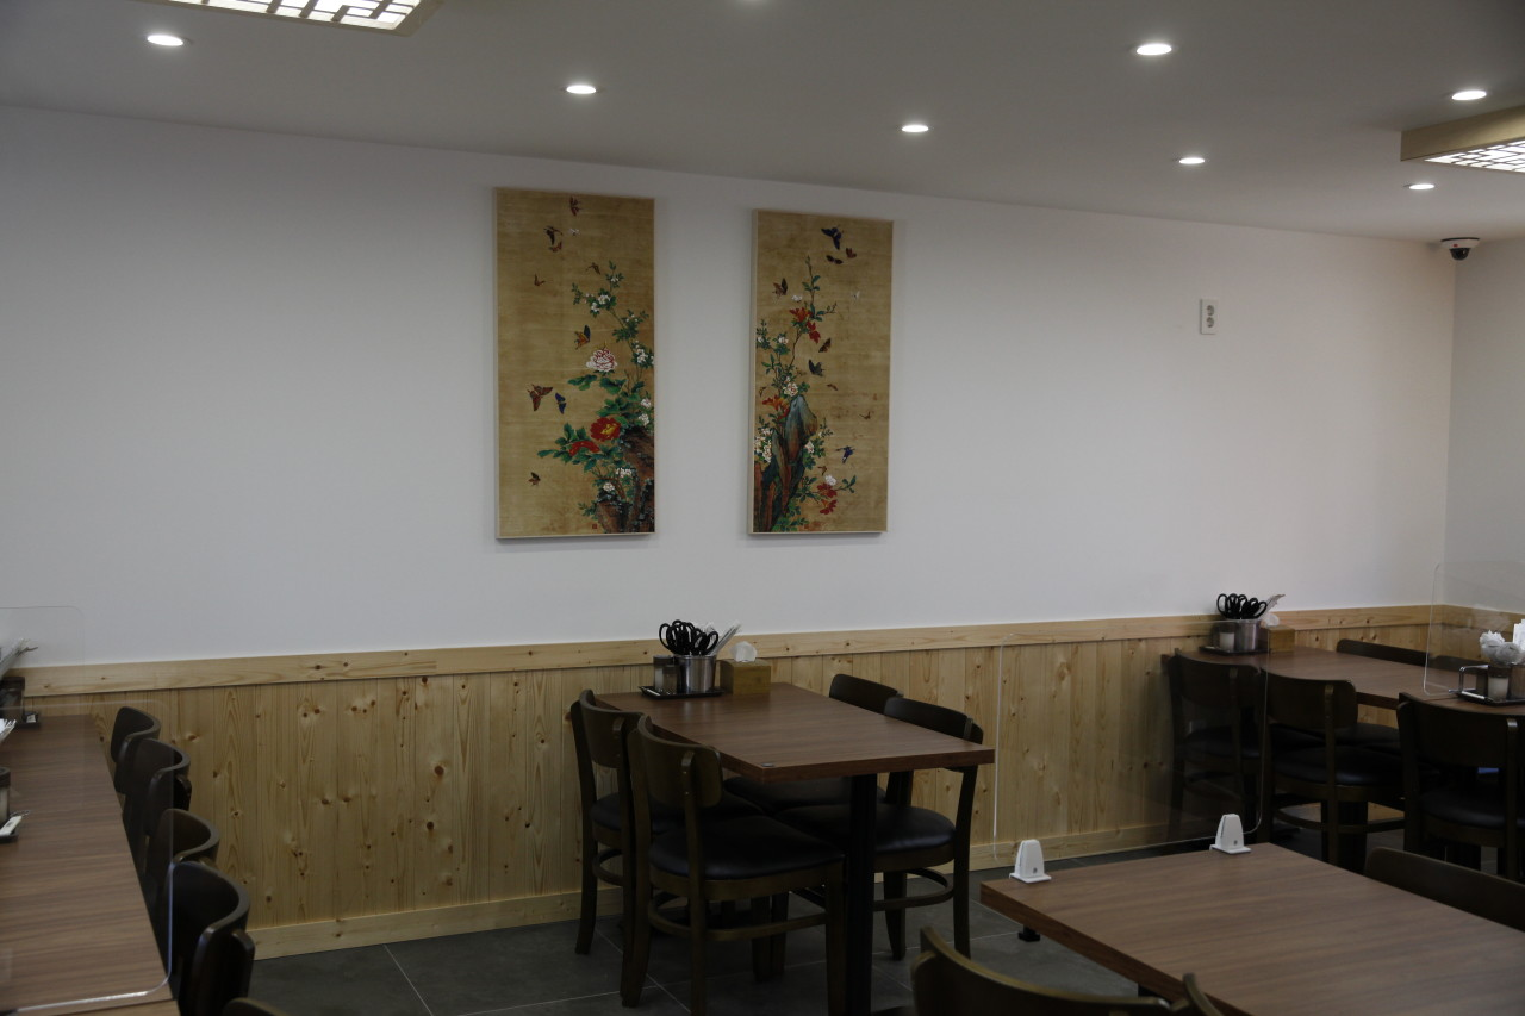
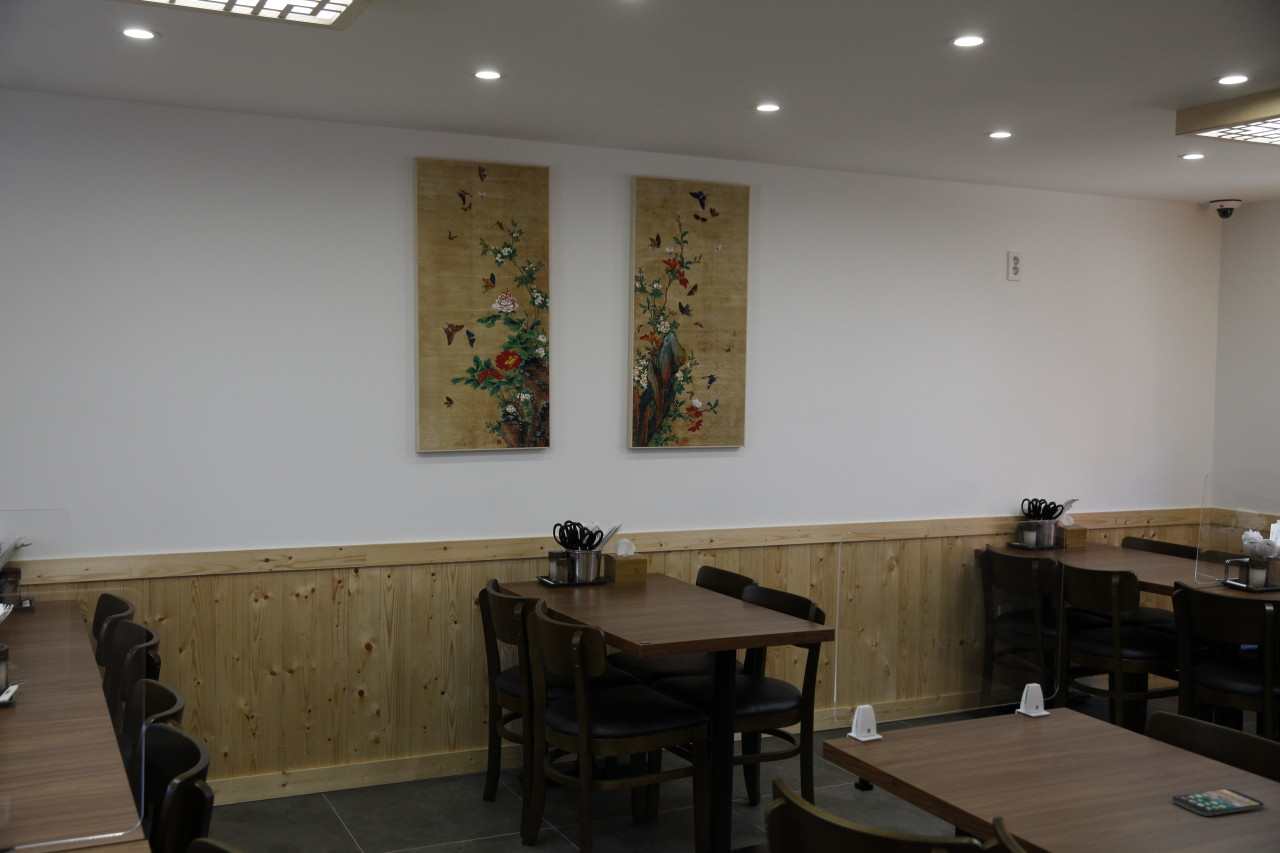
+ smartphone [1171,788,1265,817]
